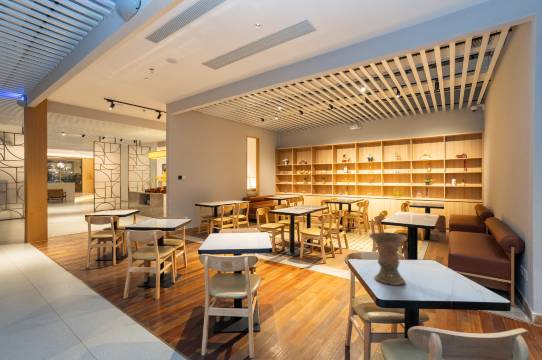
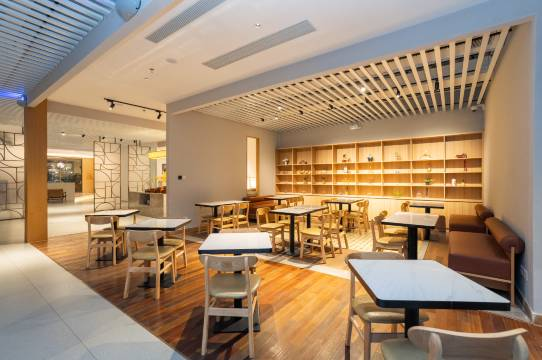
- vase [368,232,408,286]
